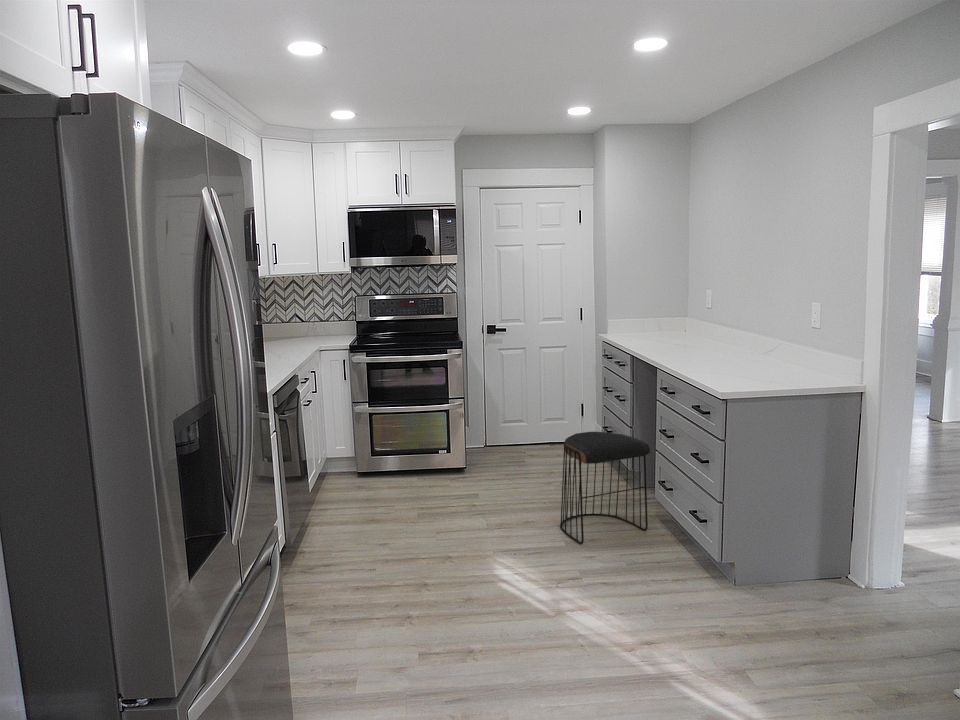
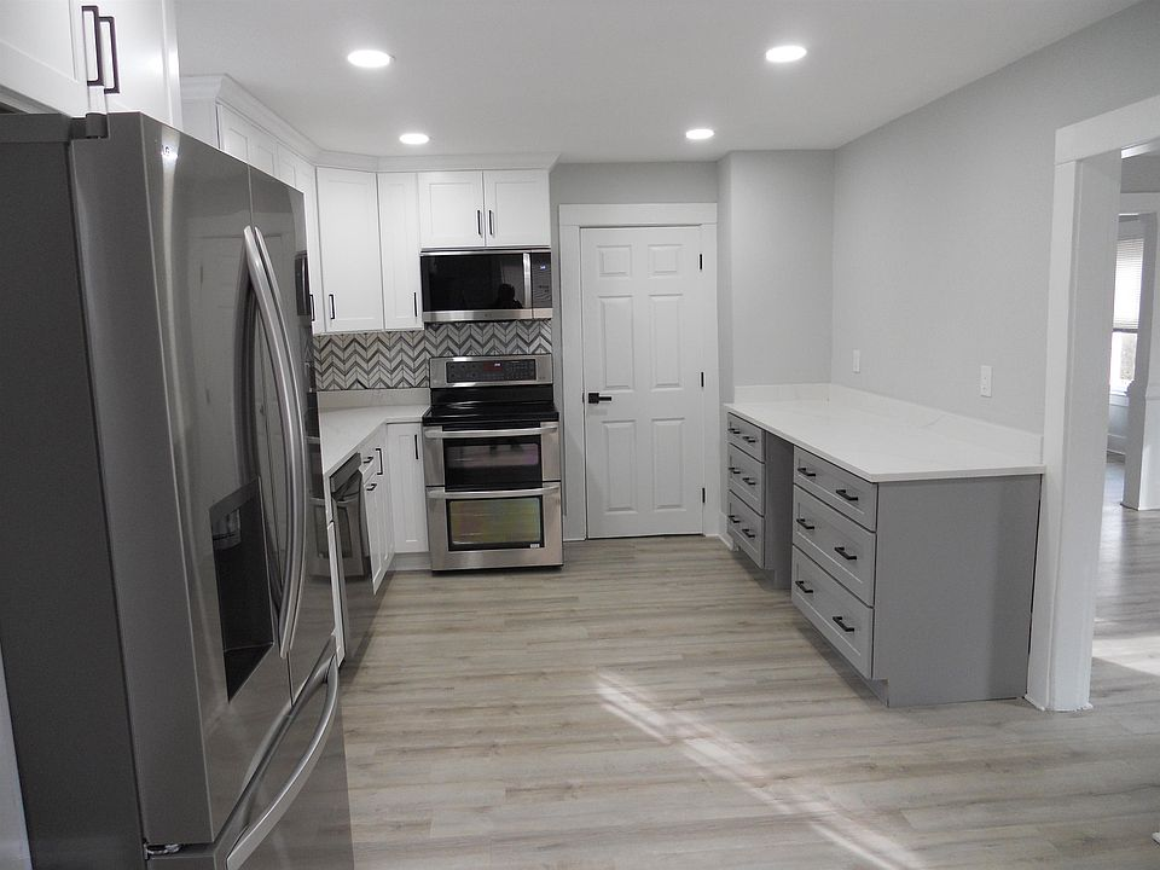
- stool [559,431,651,545]
